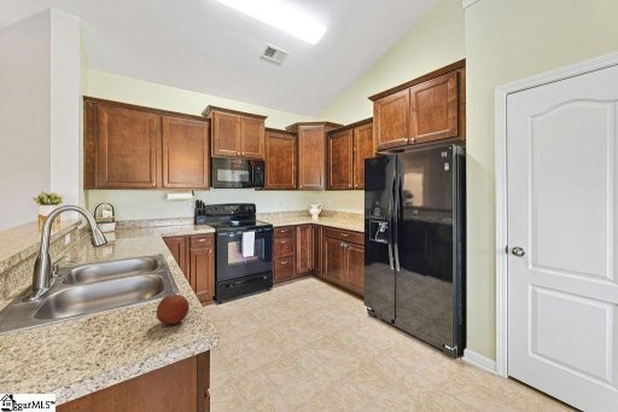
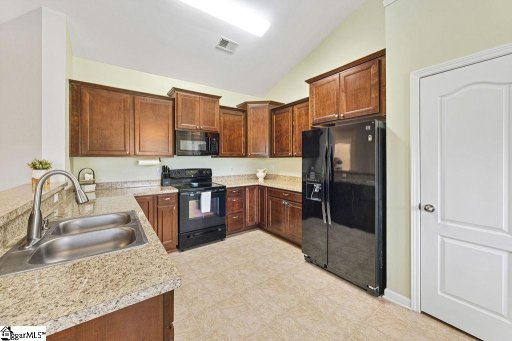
- fruit [154,294,191,325]
